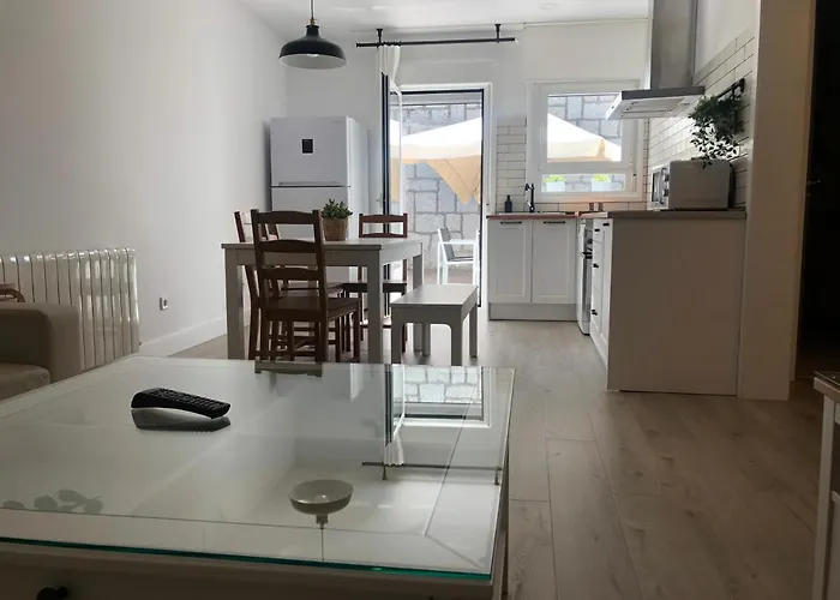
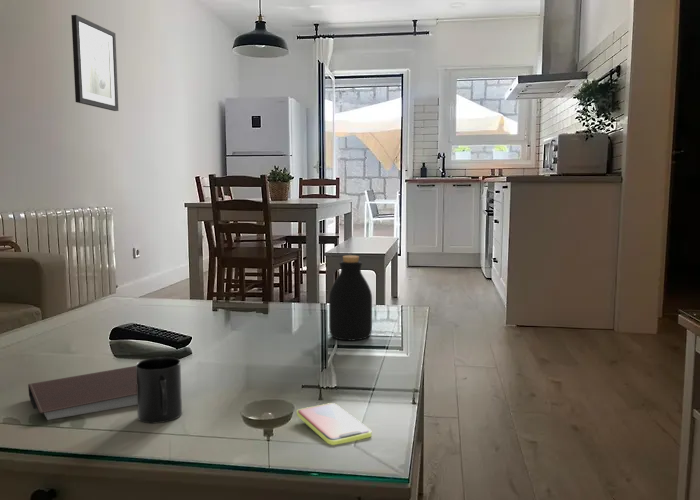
+ bottle [328,254,373,342]
+ mug [135,356,183,424]
+ smartphone [296,402,372,446]
+ notebook [27,365,137,421]
+ wall art [70,14,119,112]
